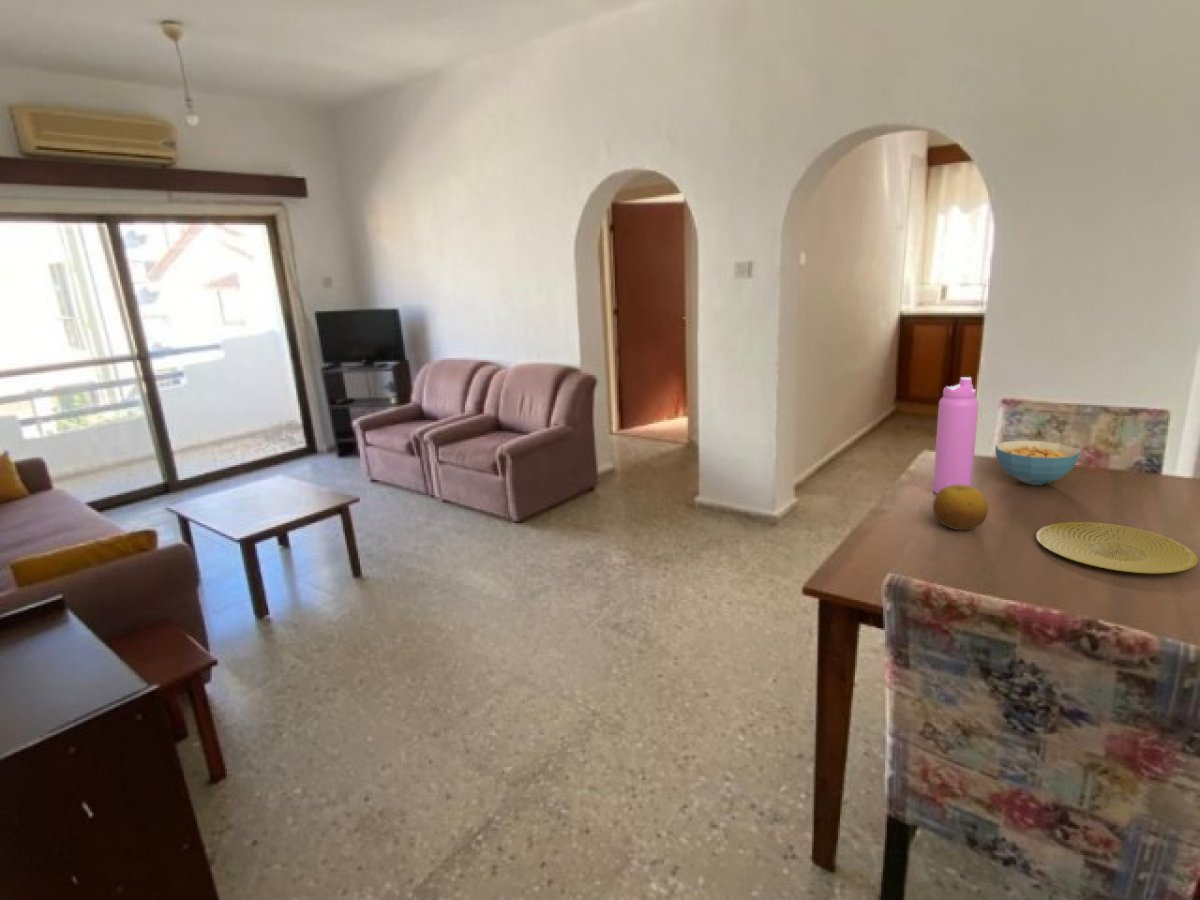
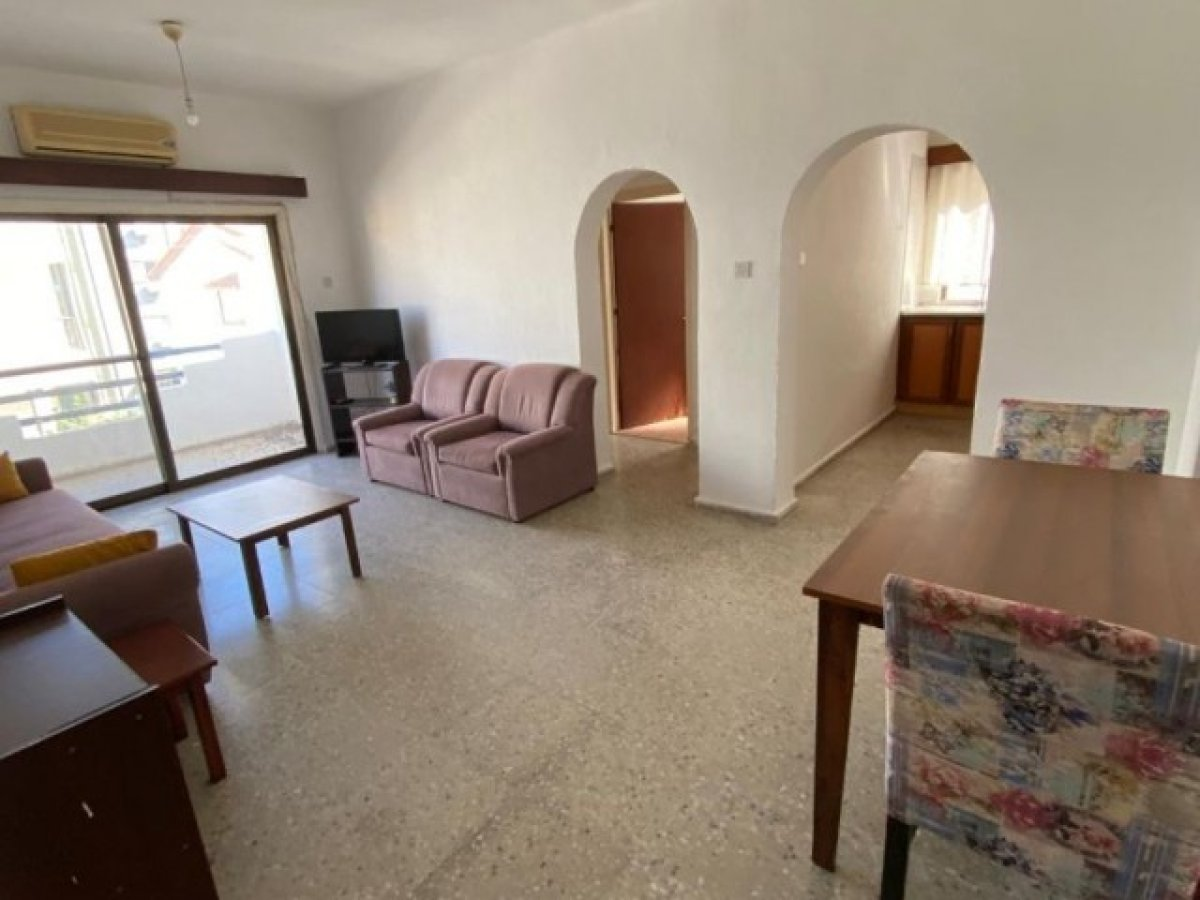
- water bottle [932,376,980,494]
- fruit [932,485,989,531]
- plate [1035,521,1199,574]
- cereal bowl [994,439,1081,486]
